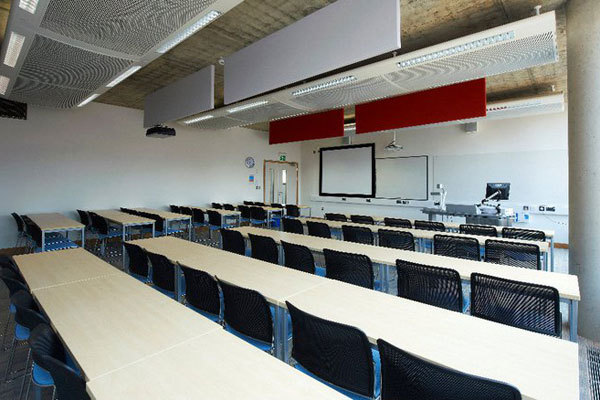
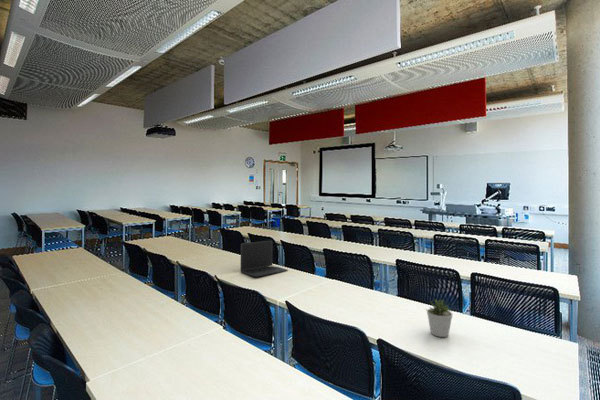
+ laptop [240,239,289,278]
+ potted plant [424,298,454,338]
